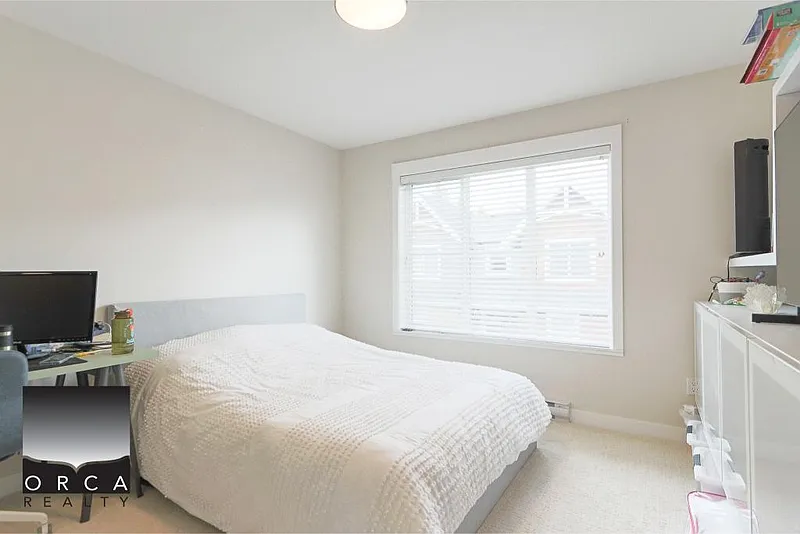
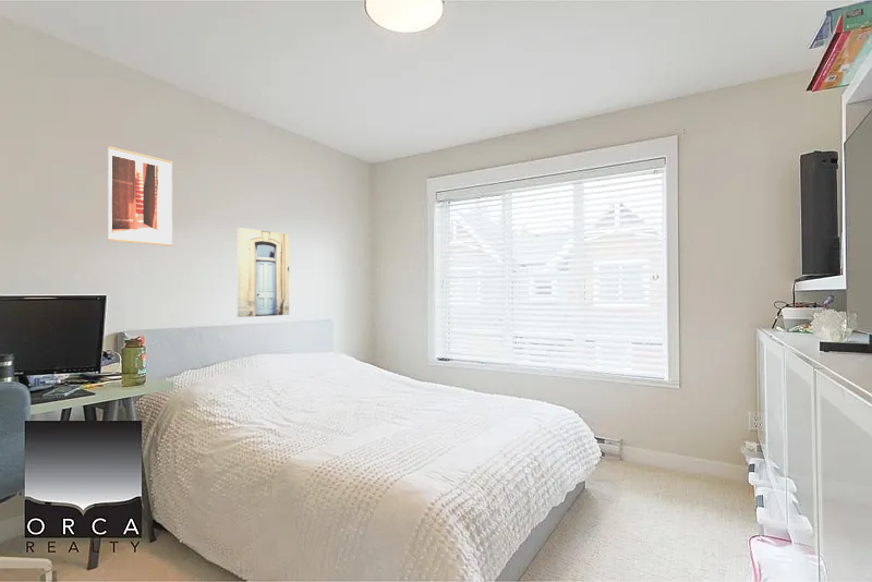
+ wall art [237,227,290,318]
+ wall art [107,145,173,247]
